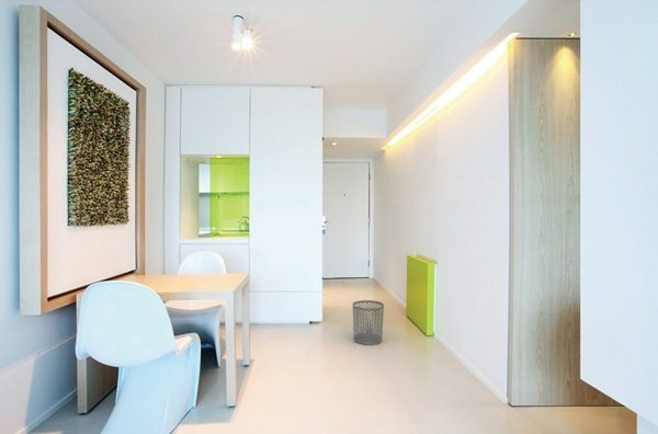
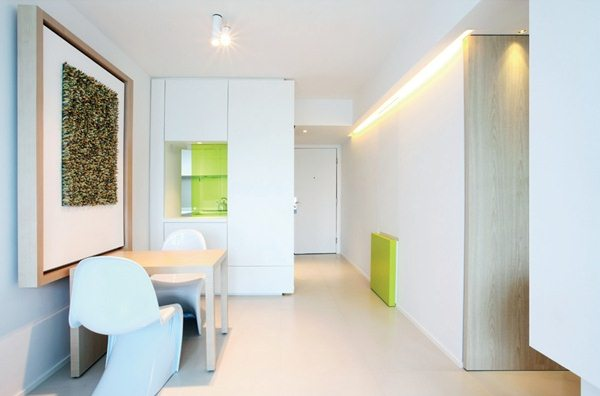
- waste bin [352,299,385,346]
